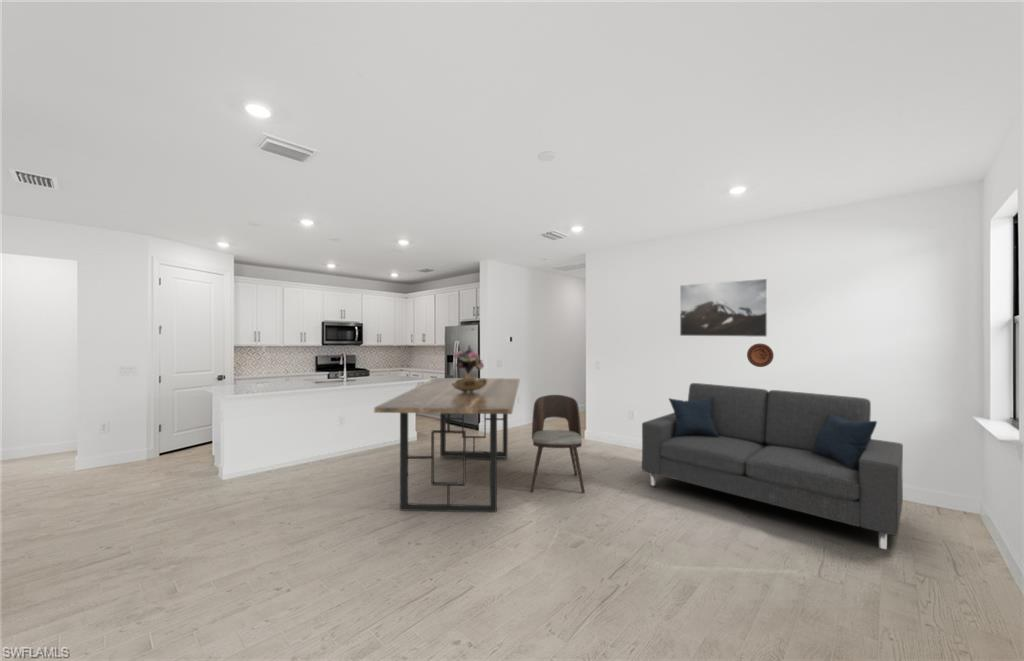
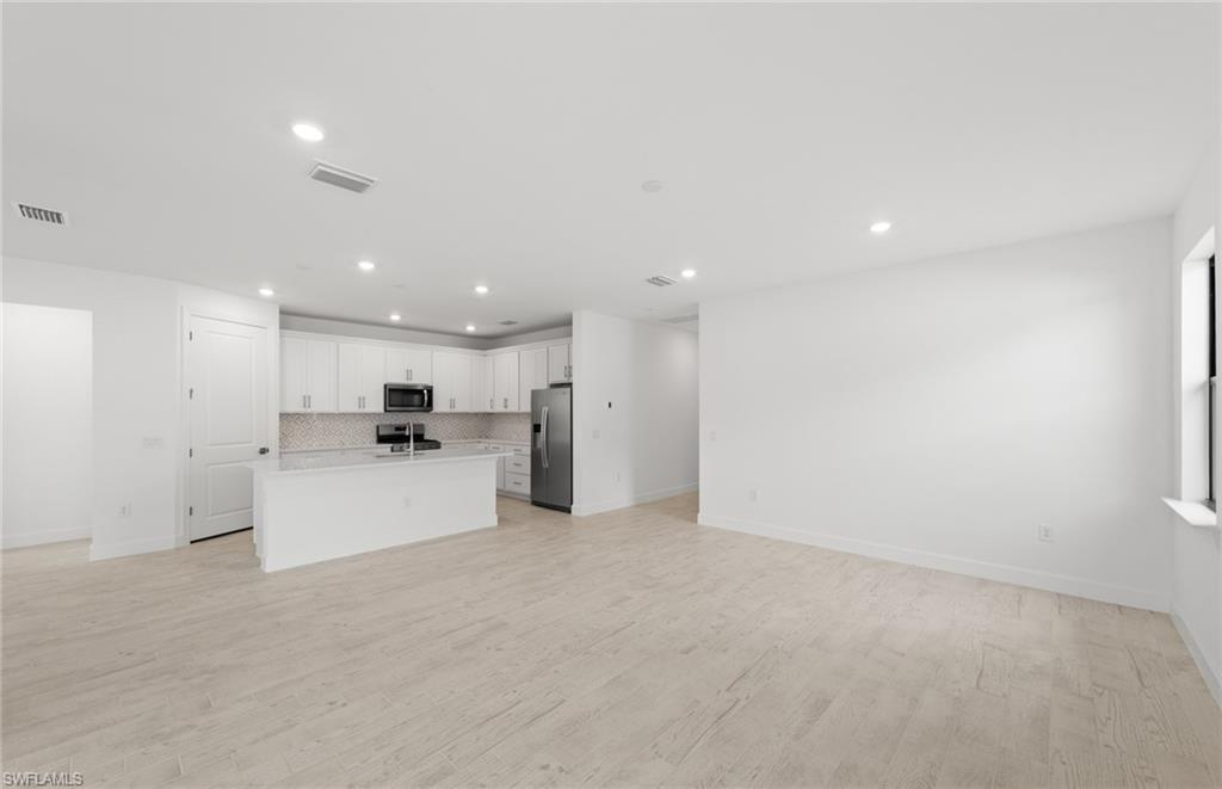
- decorative plate [746,343,775,368]
- dining chair [530,394,586,495]
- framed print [679,278,769,338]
- dining table [373,377,521,513]
- bouquet [452,344,487,392]
- sofa [641,382,904,550]
